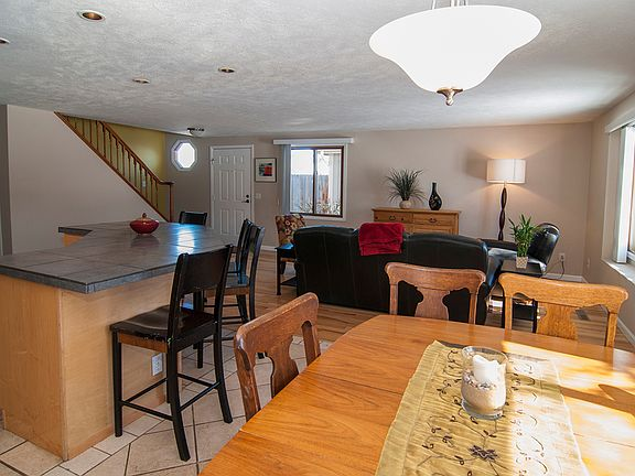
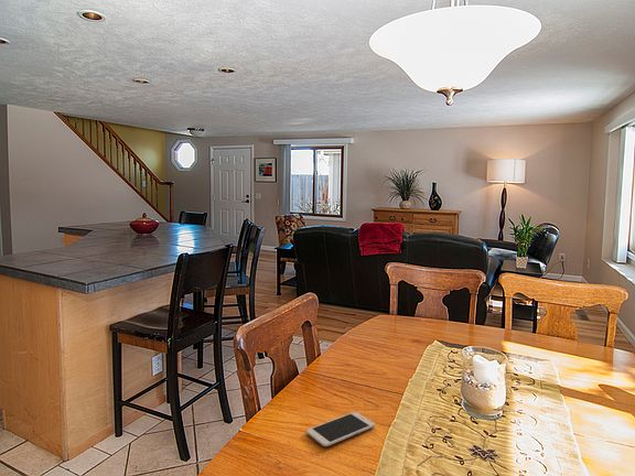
+ smartphone [305,411,376,447]
